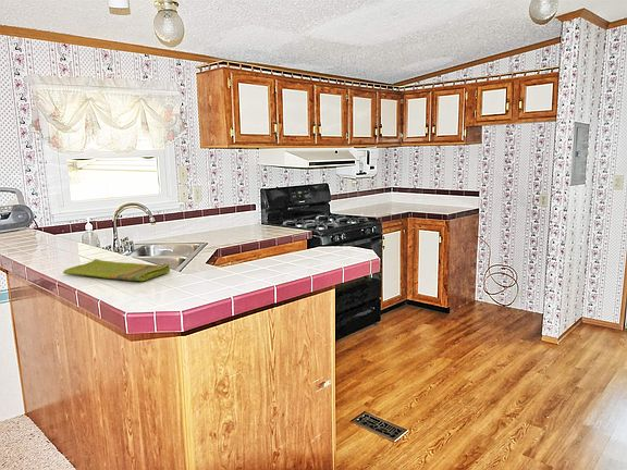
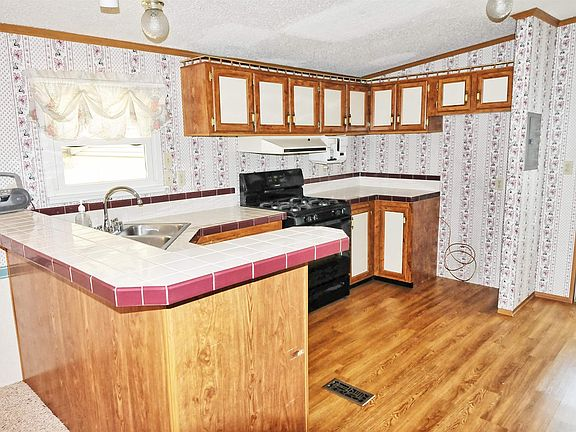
- dish towel [62,258,171,282]
